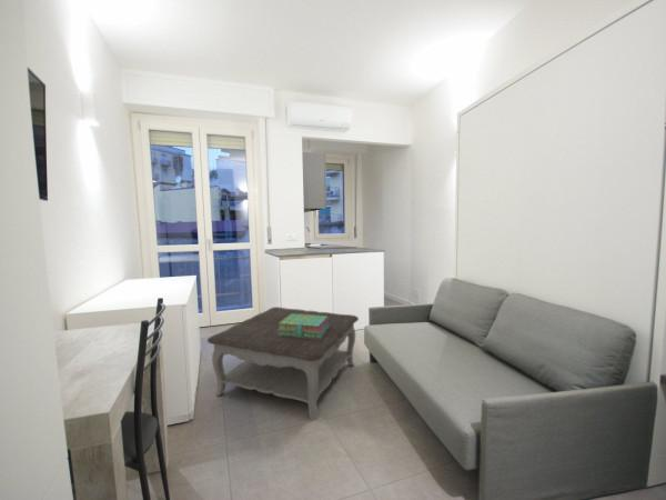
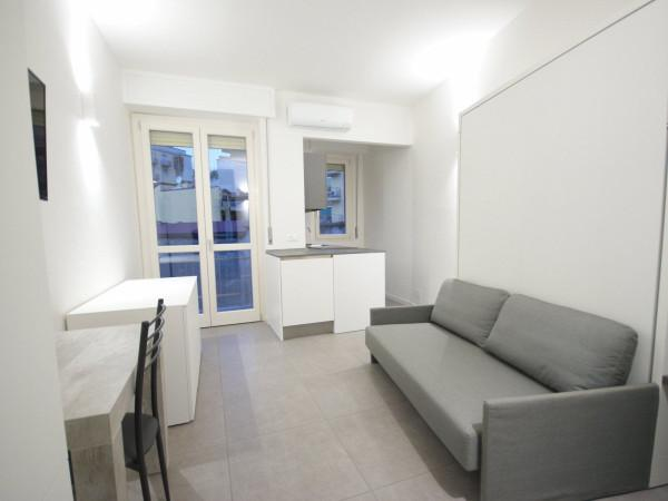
- stack of books [278,314,330,339]
- coffee table [206,306,360,421]
